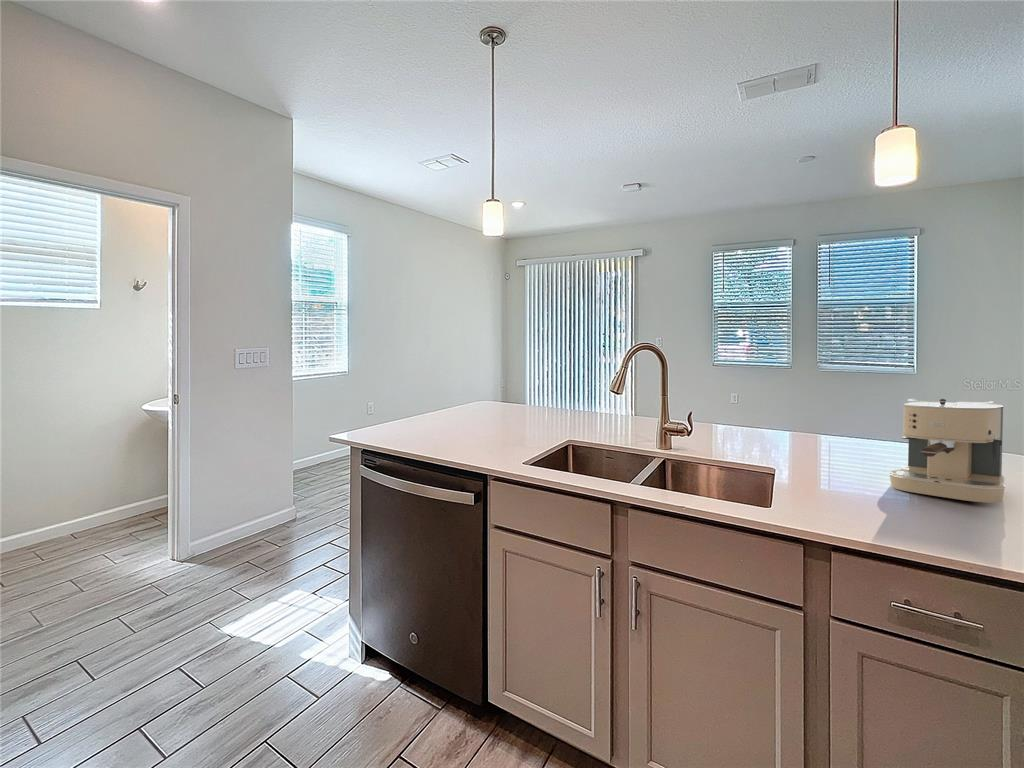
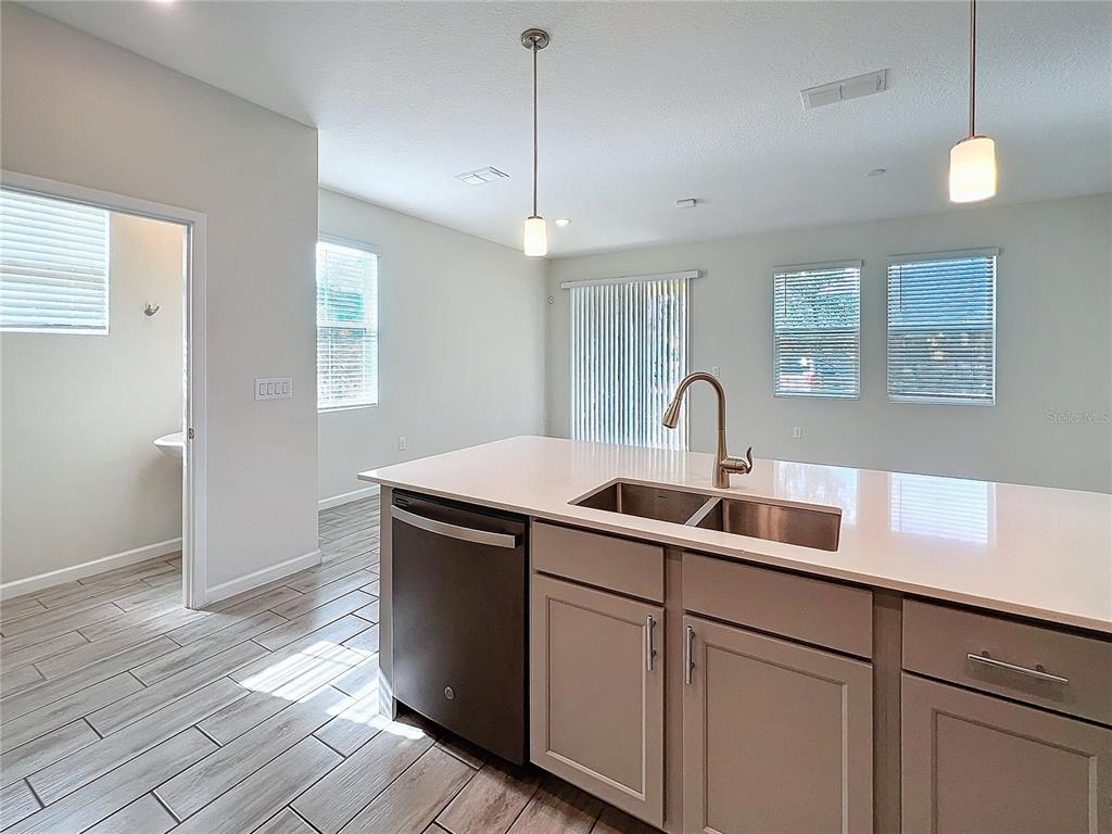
- coffee maker [888,398,1006,504]
